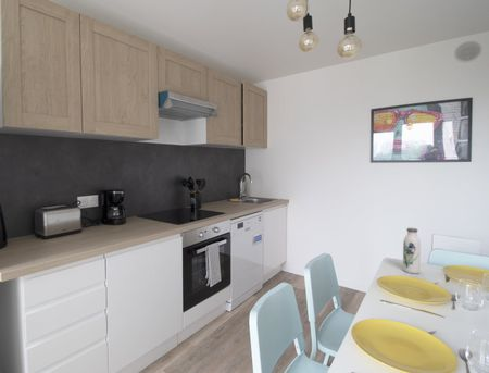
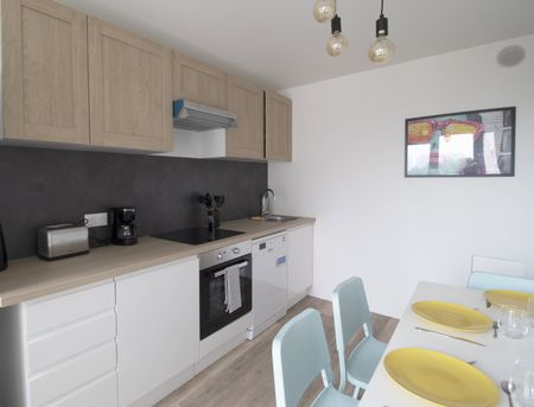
- water bottle [402,227,422,274]
